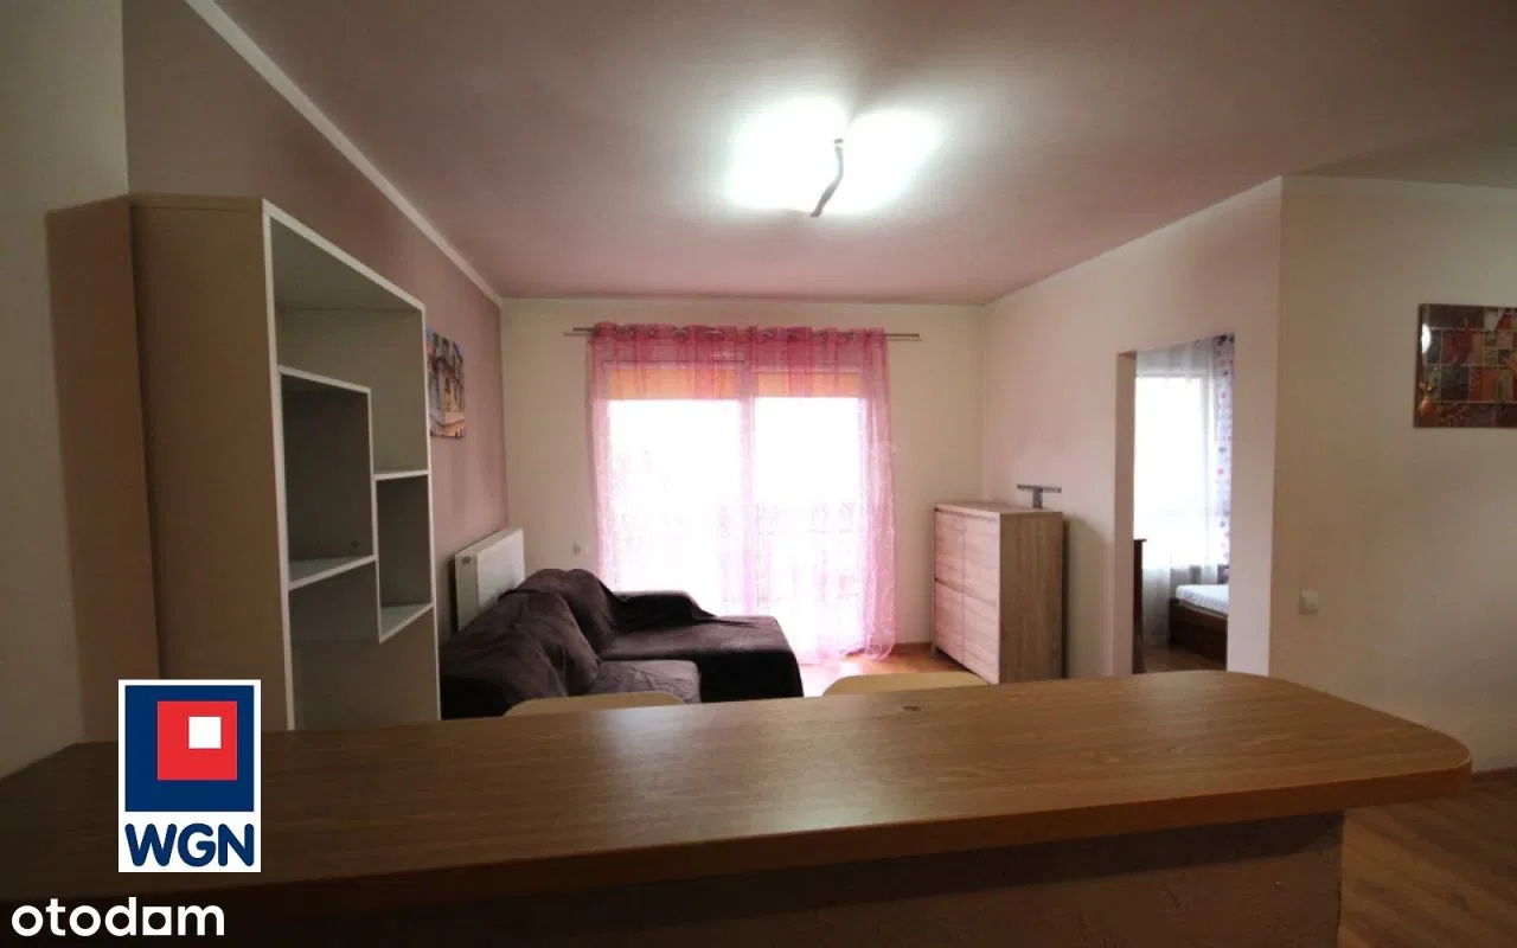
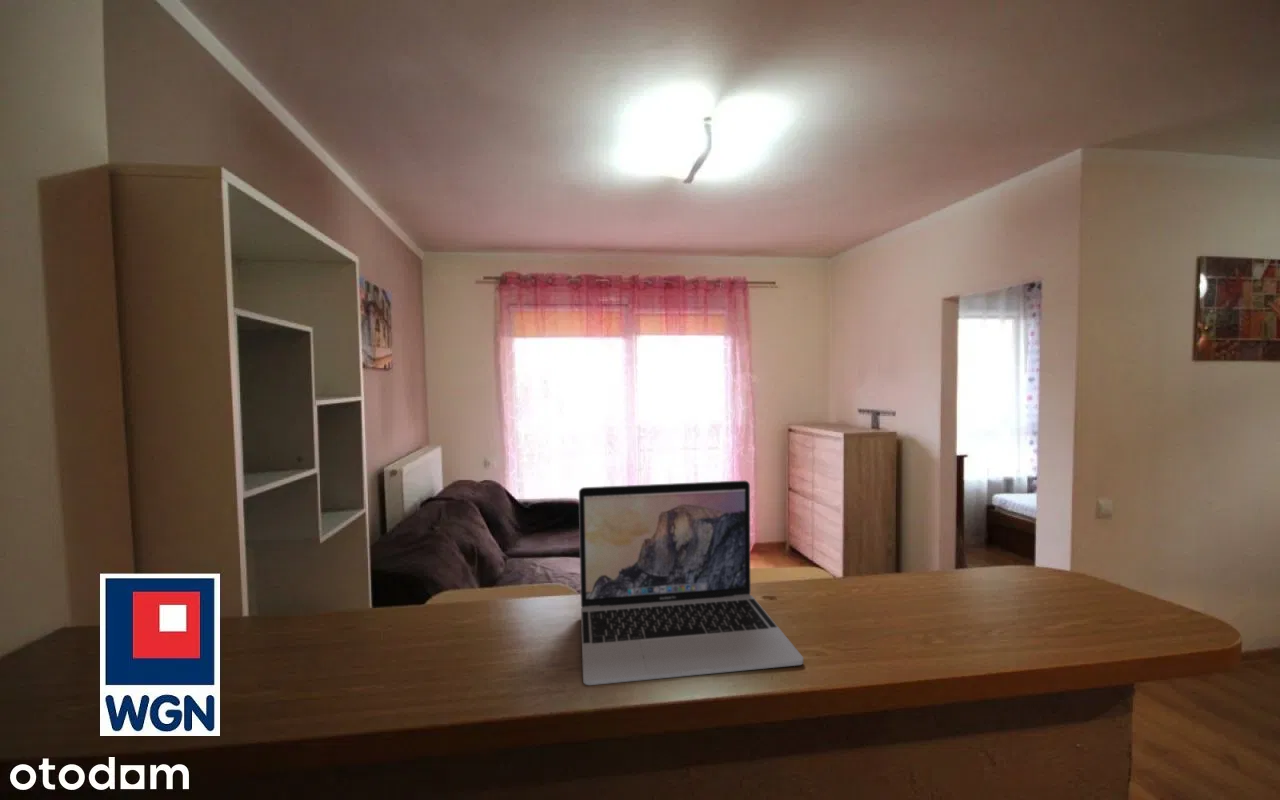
+ laptop [578,479,804,686]
